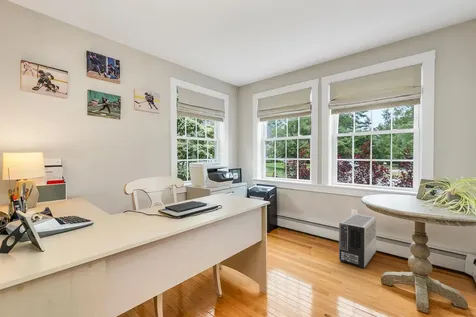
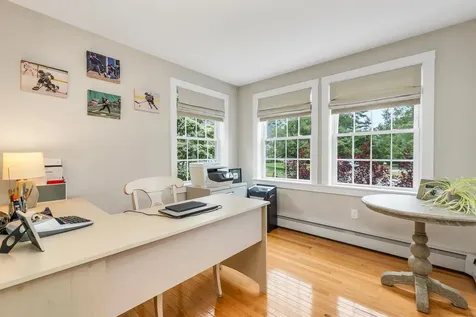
- air purifier [338,213,377,269]
